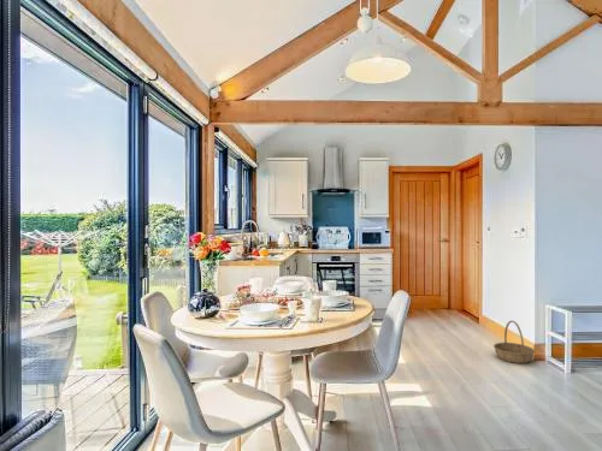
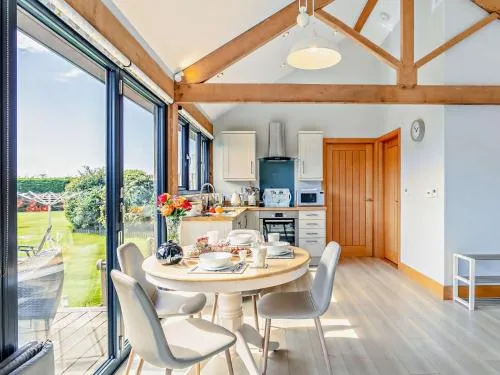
- basket [492,320,536,364]
